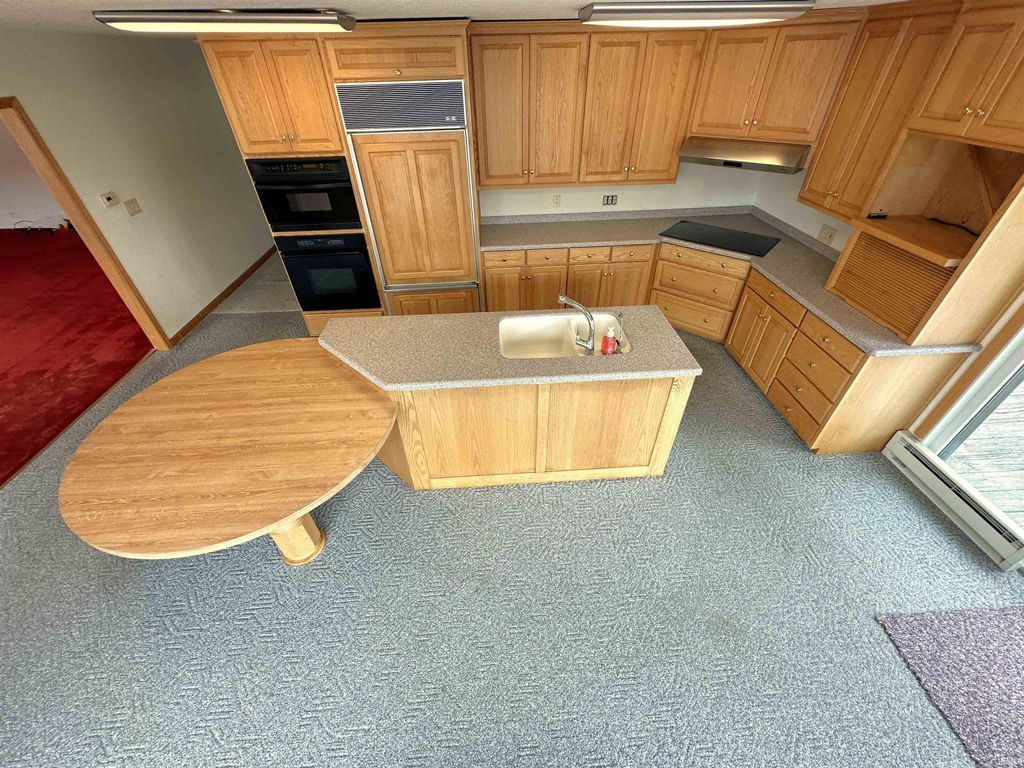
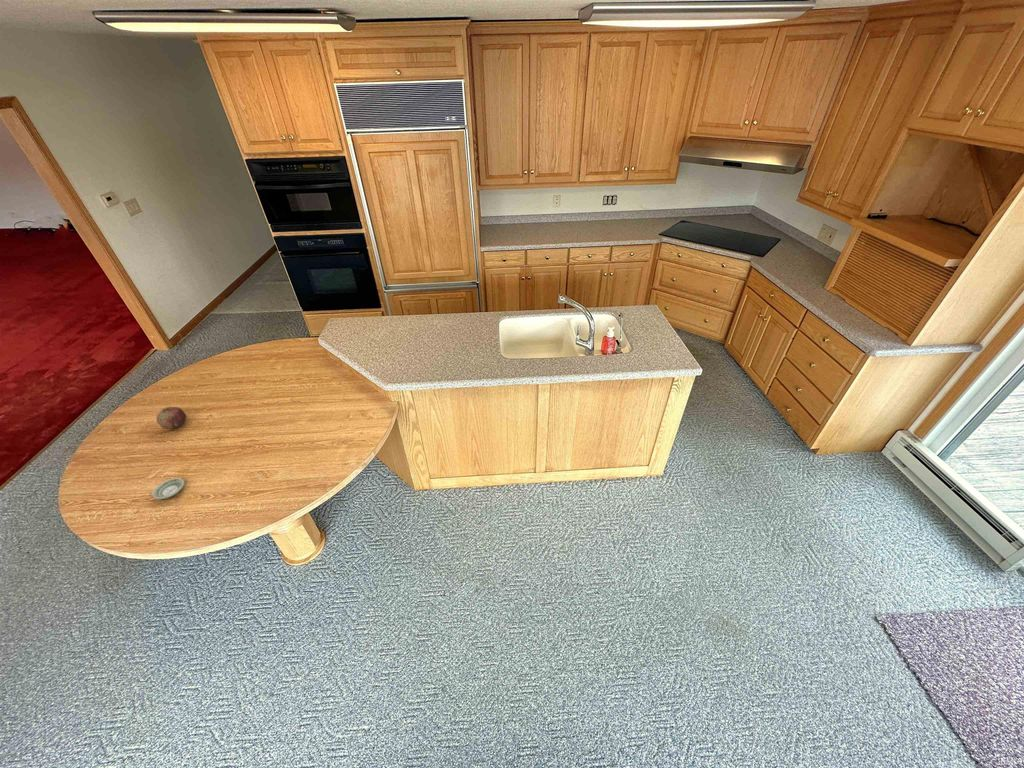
+ saucer [151,477,185,500]
+ fruit [156,406,187,431]
